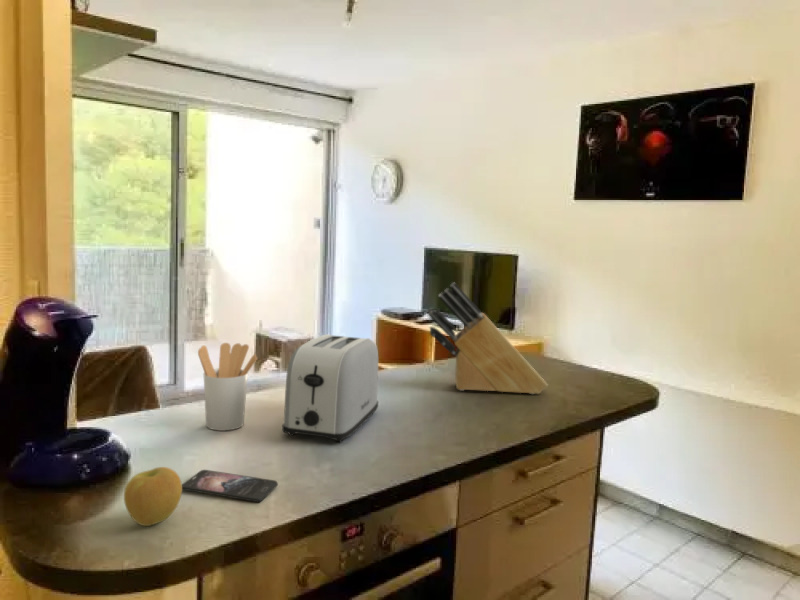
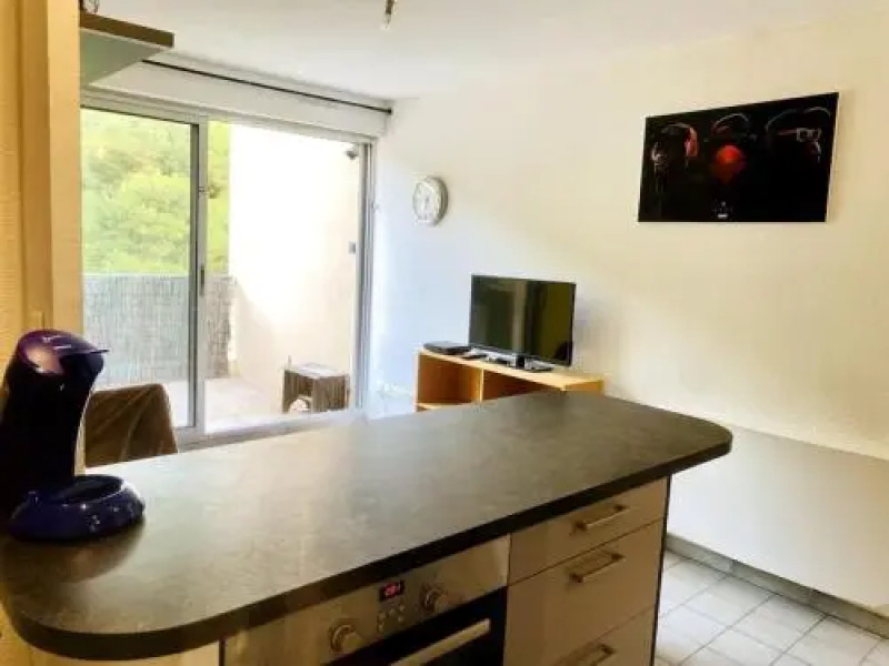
- toaster [281,333,379,444]
- knife block [427,281,549,395]
- smartphone [182,469,279,503]
- apple [123,466,183,527]
- utensil holder [197,342,258,432]
